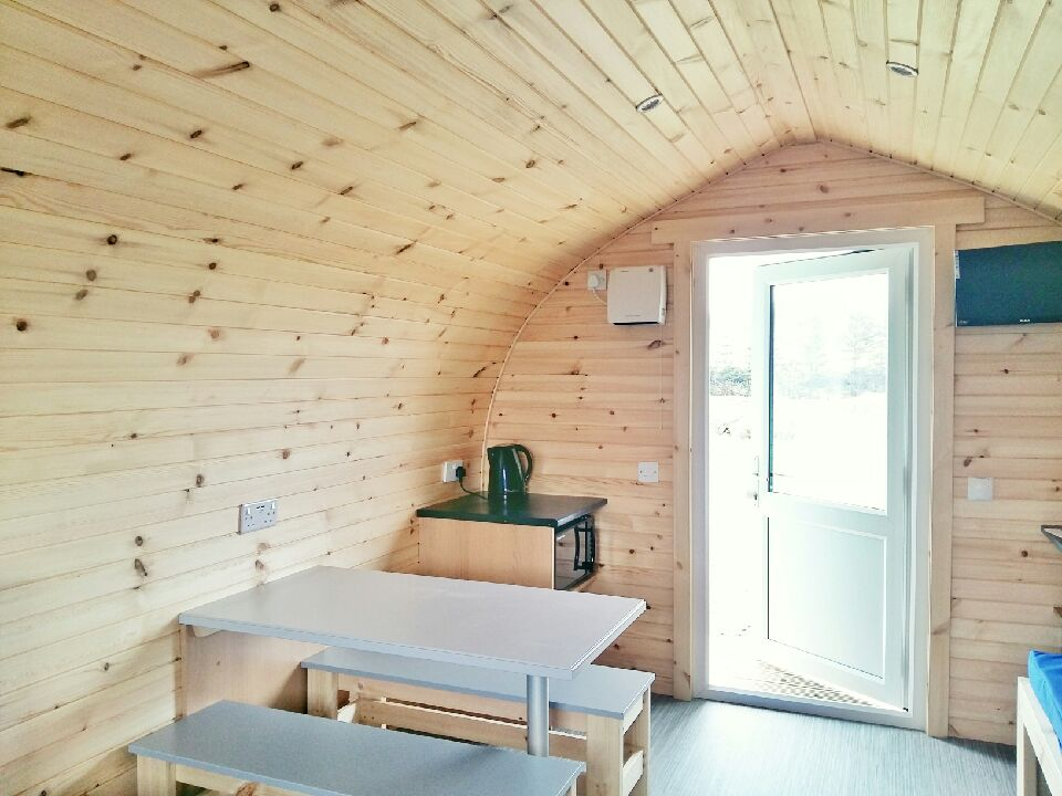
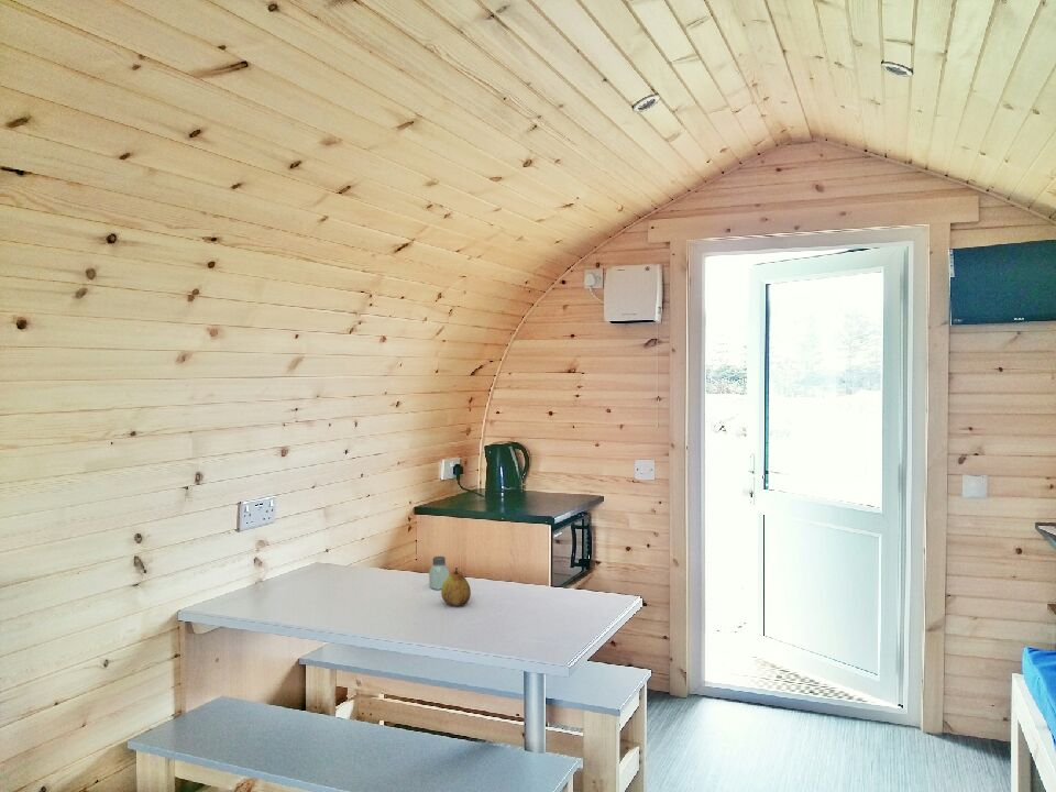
+ saltshaker [428,556,450,591]
+ fruit [440,566,472,607]
